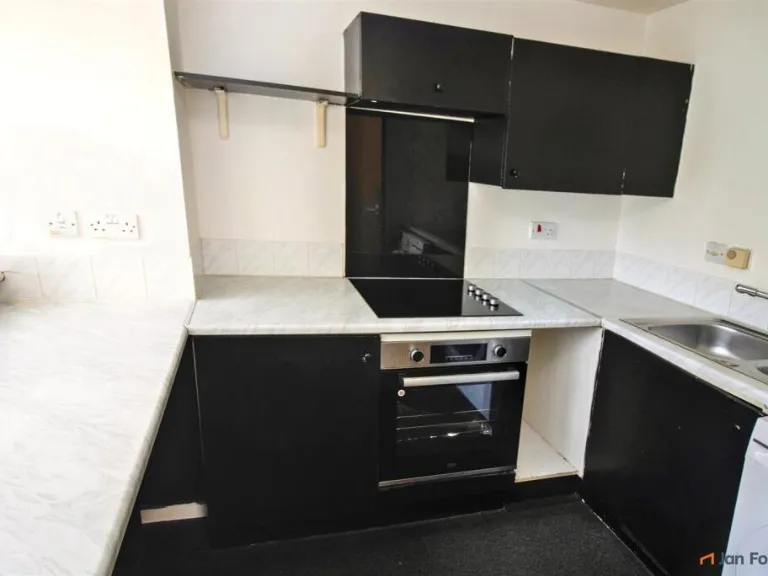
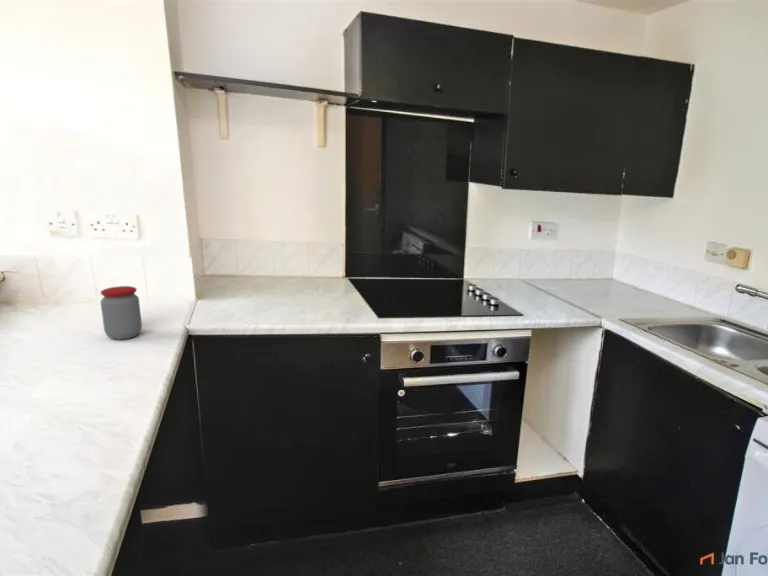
+ jar [100,285,143,341]
